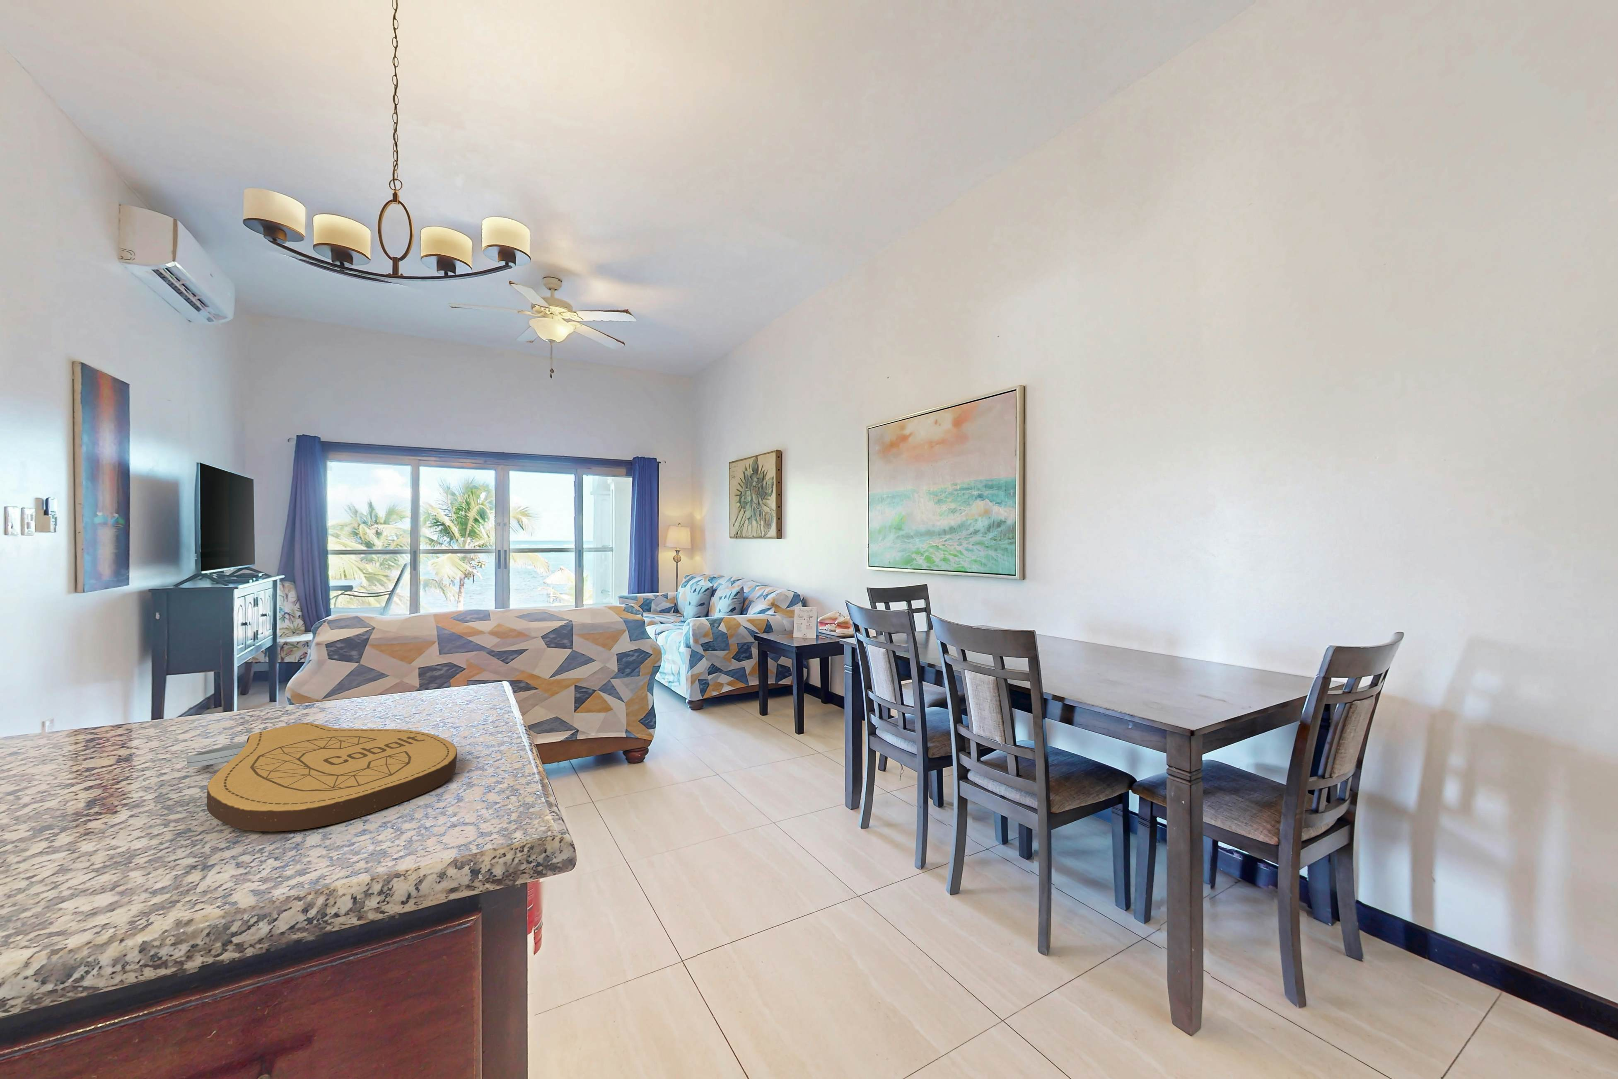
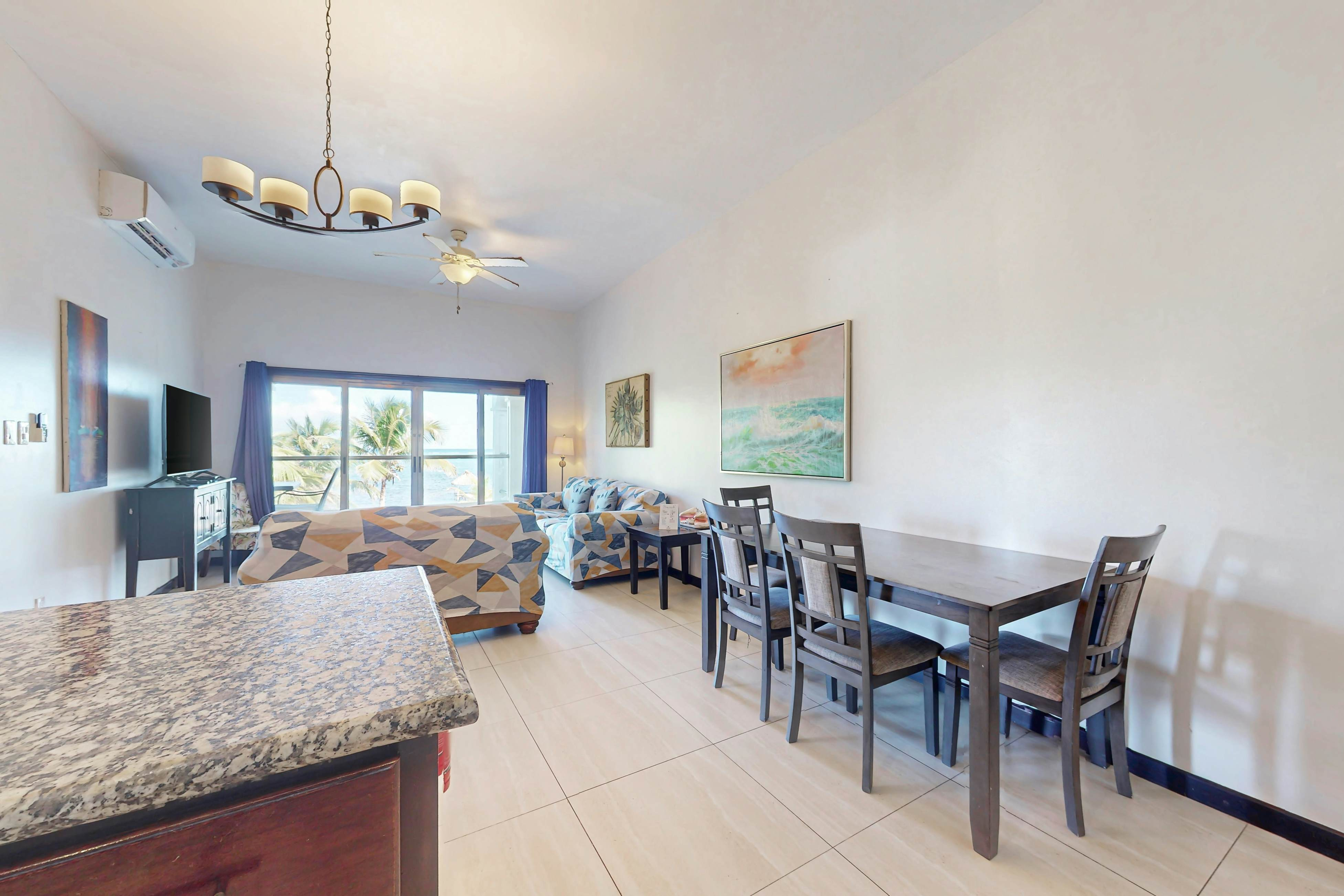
- key chain [185,723,457,832]
